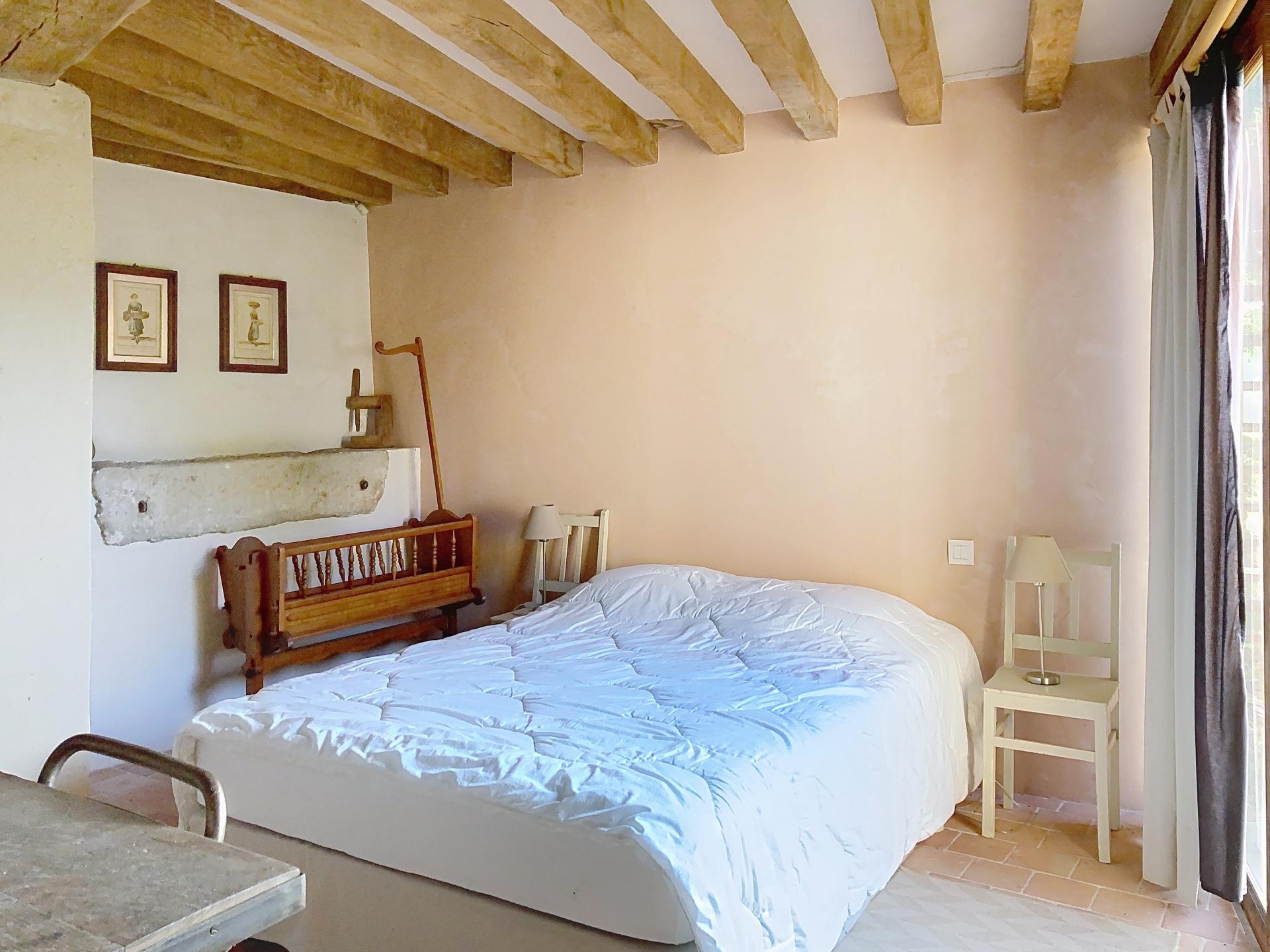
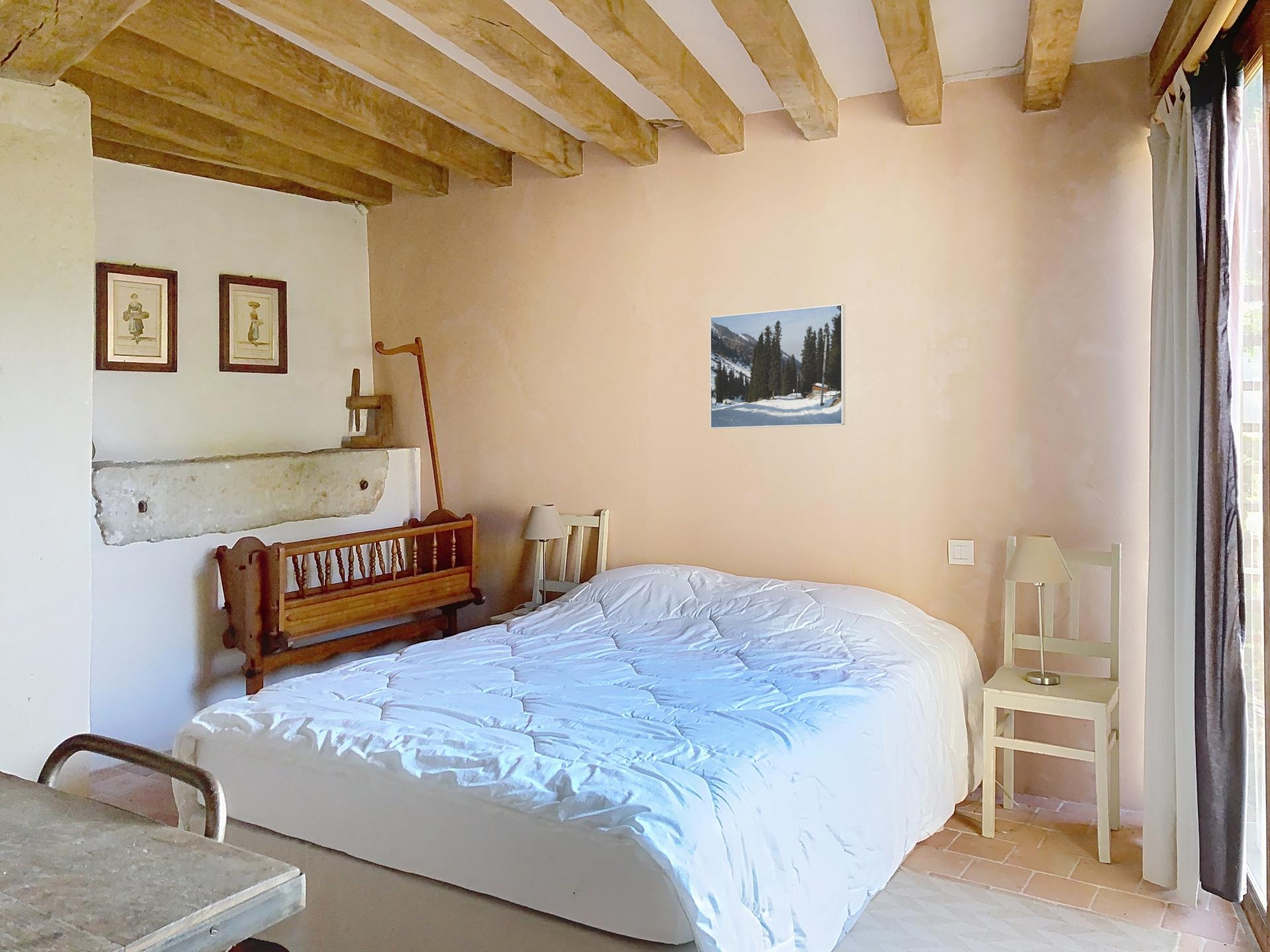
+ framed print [709,303,846,430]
